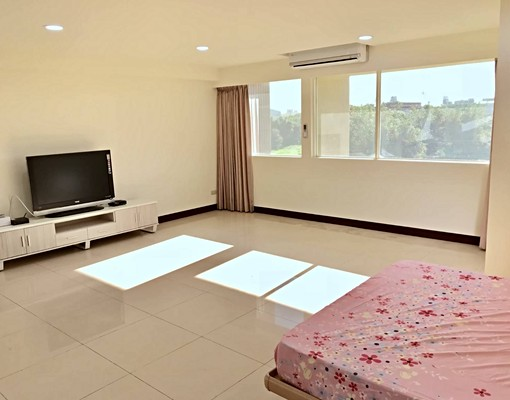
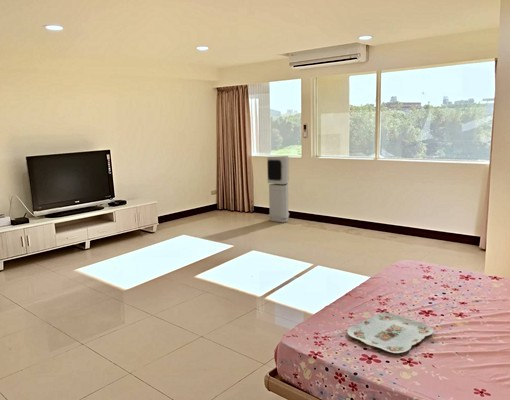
+ air purifier [266,155,290,223]
+ serving tray [346,312,435,354]
